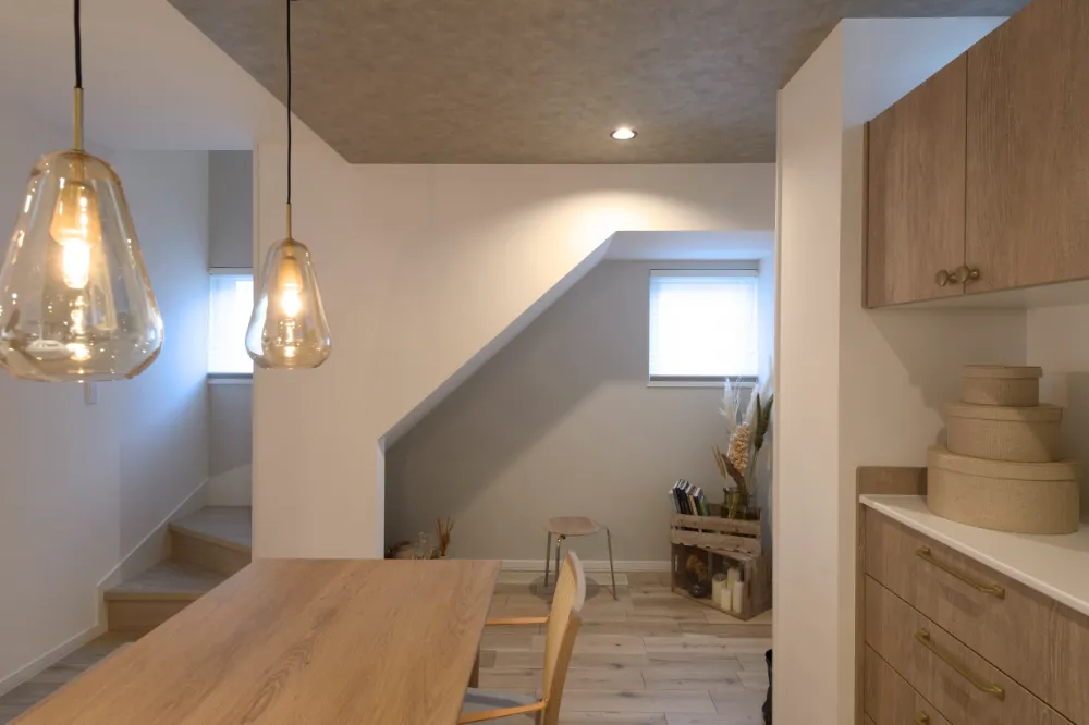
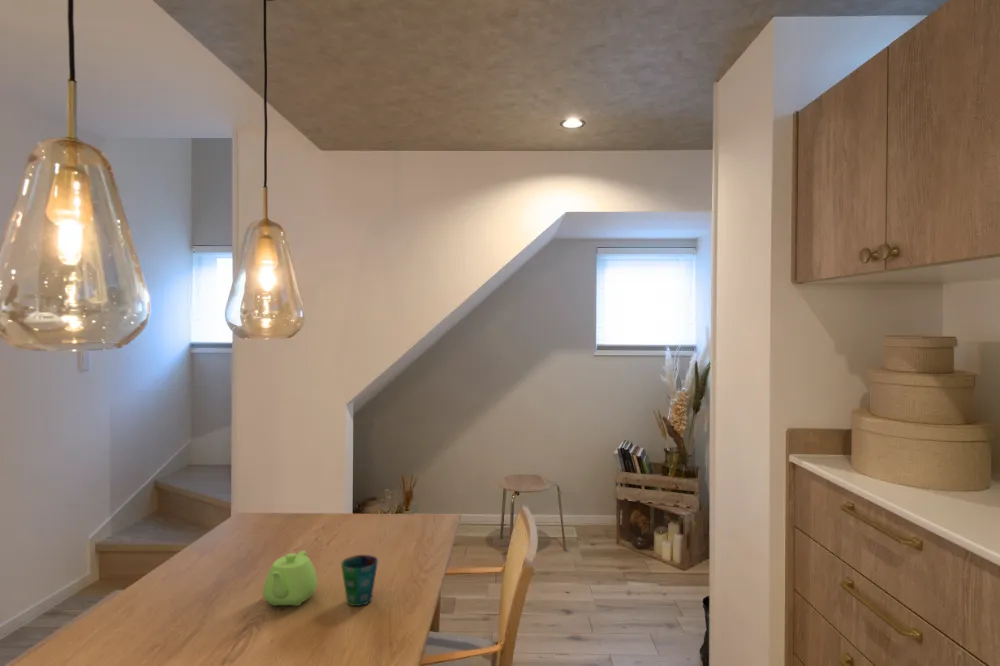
+ teapot [262,550,318,607]
+ cup [340,554,379,607]
